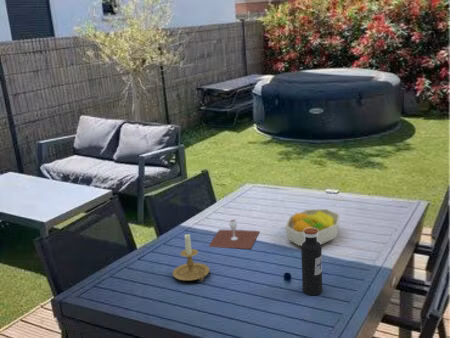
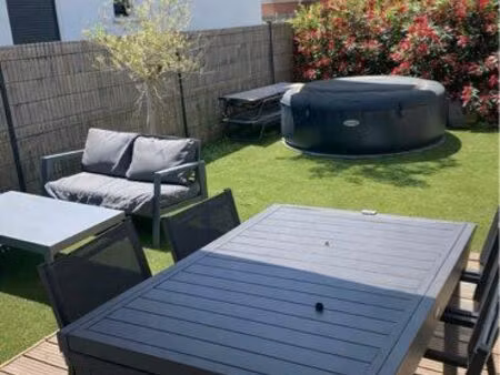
- fruit bowl [284,208,341,247]
- wine glass [208,219,260,250]
- water bottle [300,228,323,296]
- candle holder [172,232,210,282]
